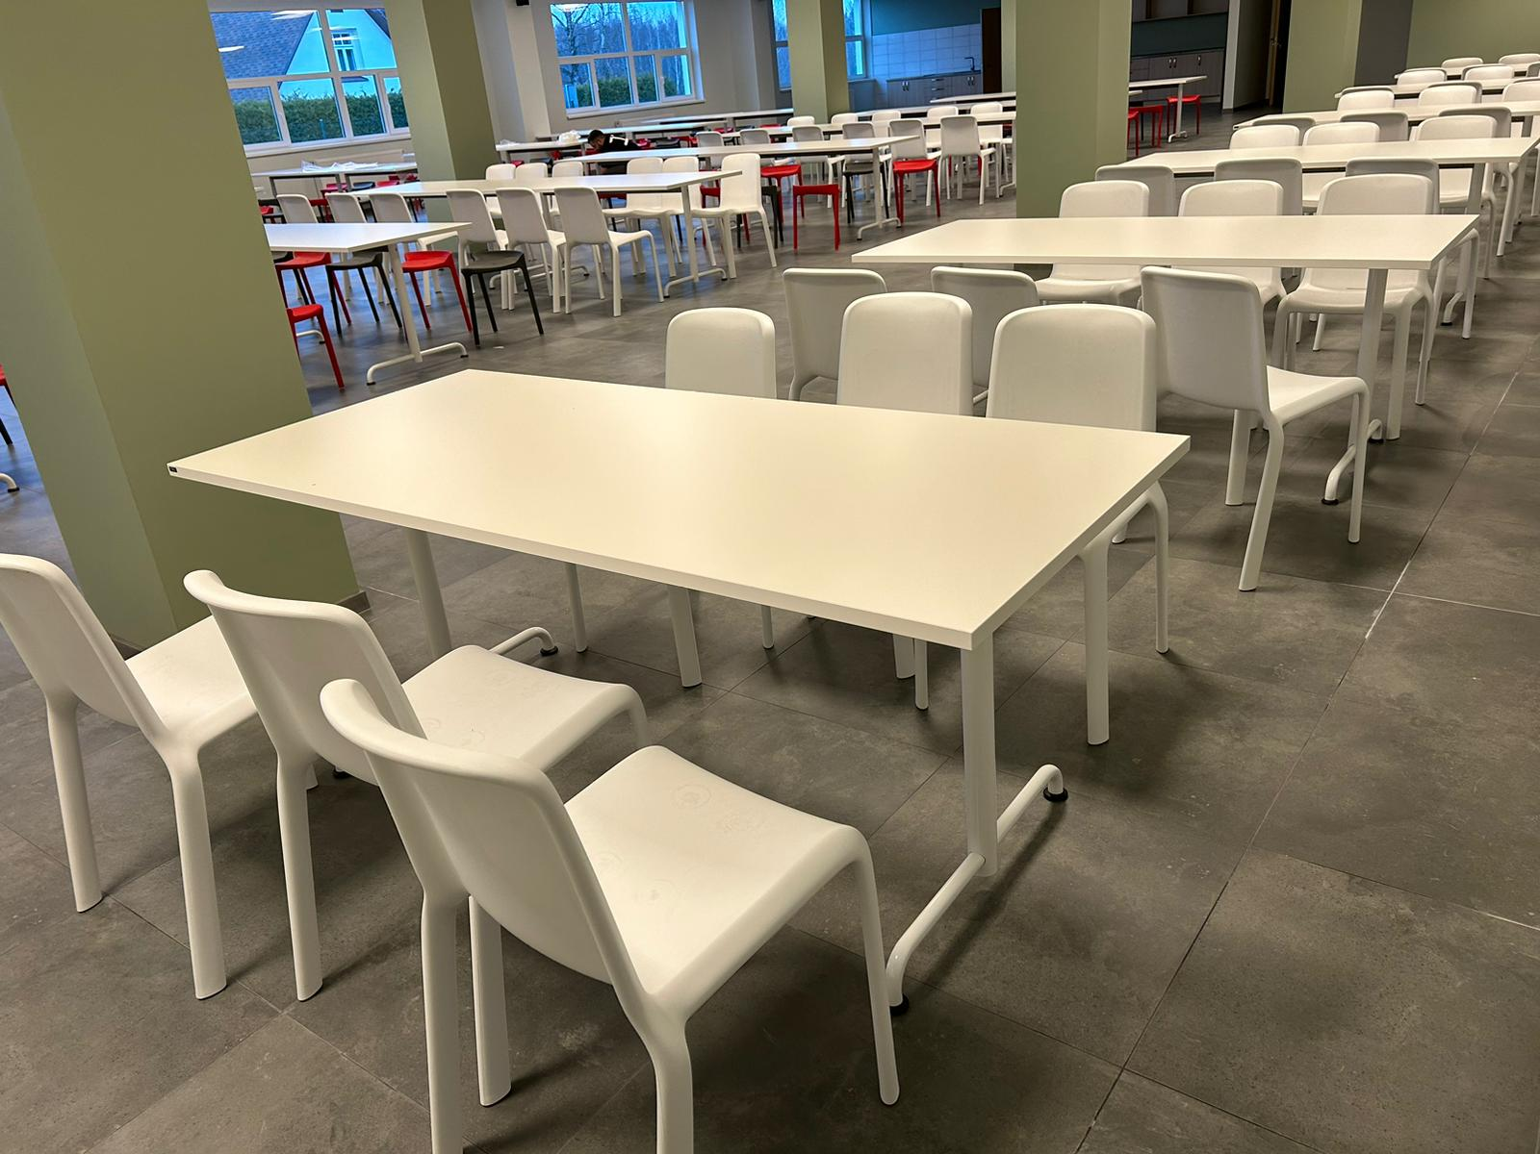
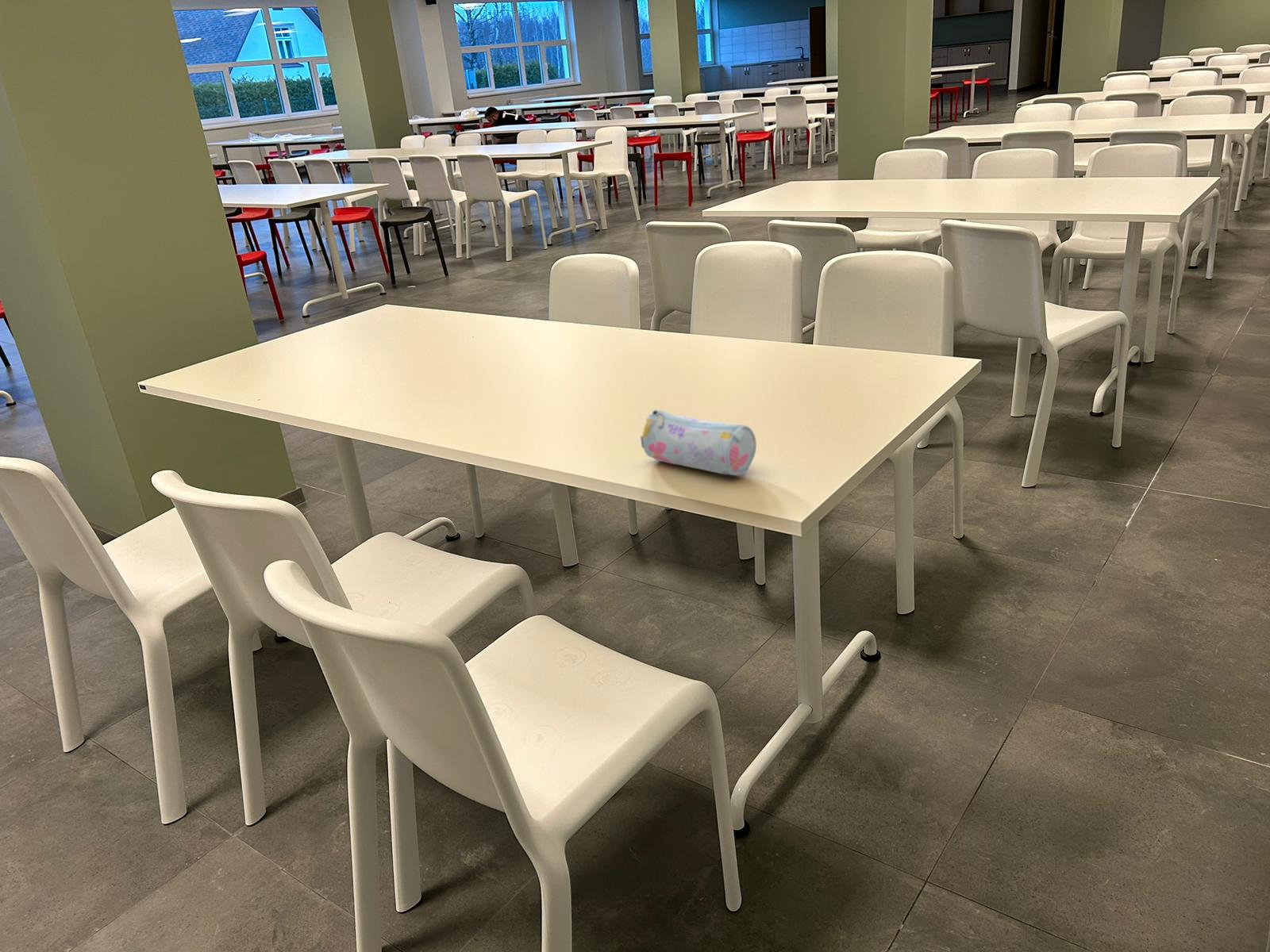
+ pencil case [640,409,757,476]
